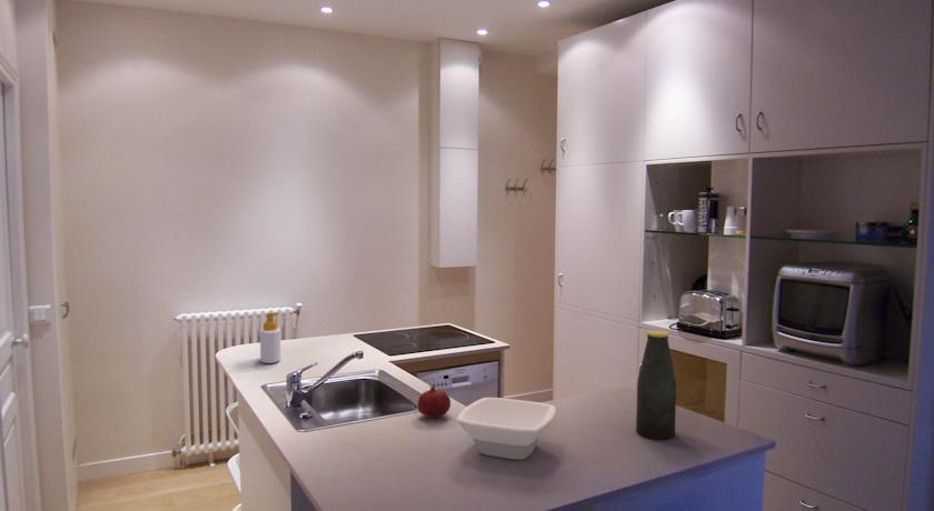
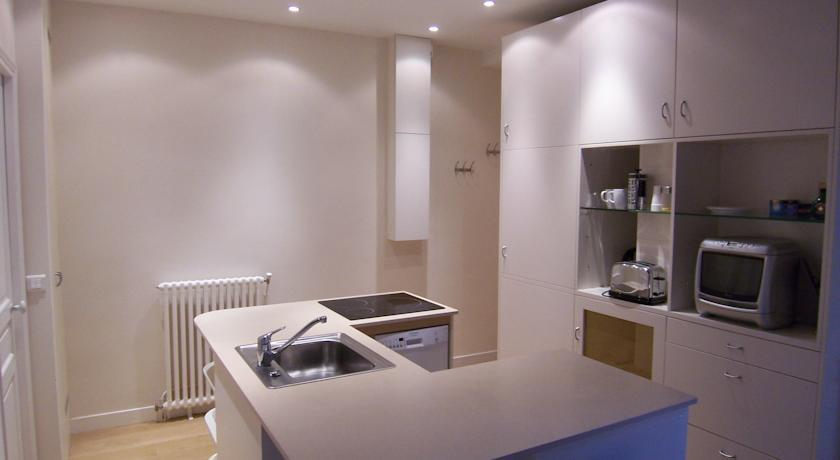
- fruit [416,384,451,419]
- bottle [635,330,677,441]
- soap bottle [259,311,282,364]
- bowl [456,397,557,461]
